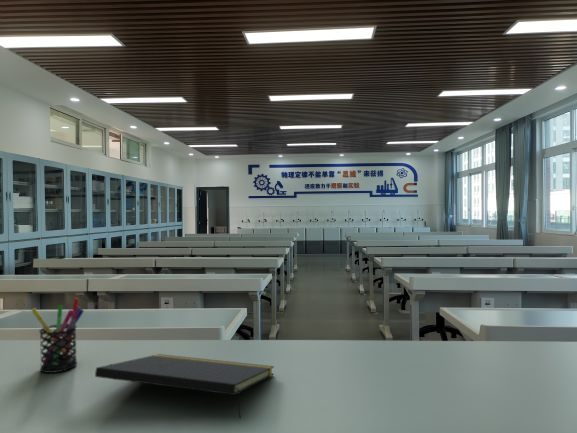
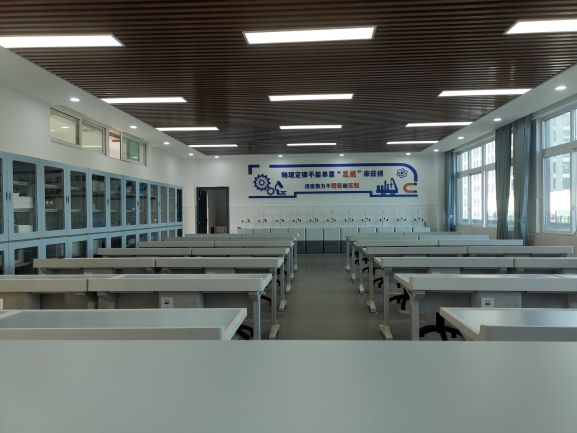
- pen holder [30,297,85,374]
- notepad [94,353,275,419]
